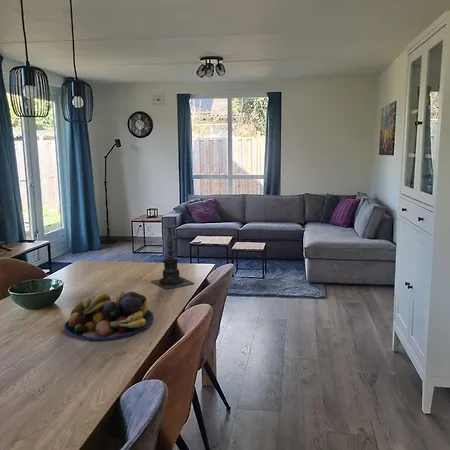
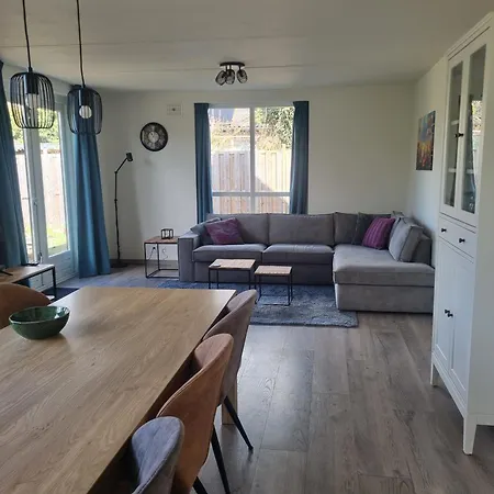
- candle holder [150,219,195,290]
- fruit bowl [63,290,155,341]
